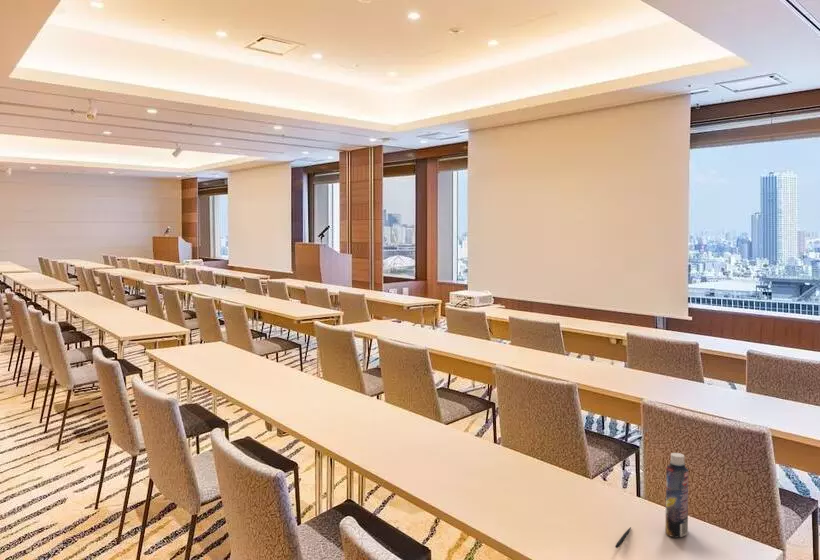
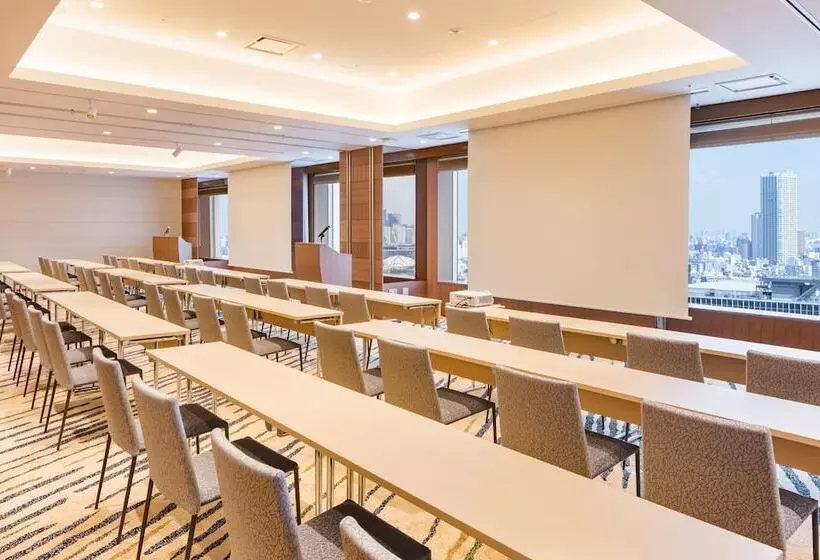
- pen [614,526,632,549]
- bottle [664,452,690,539]
